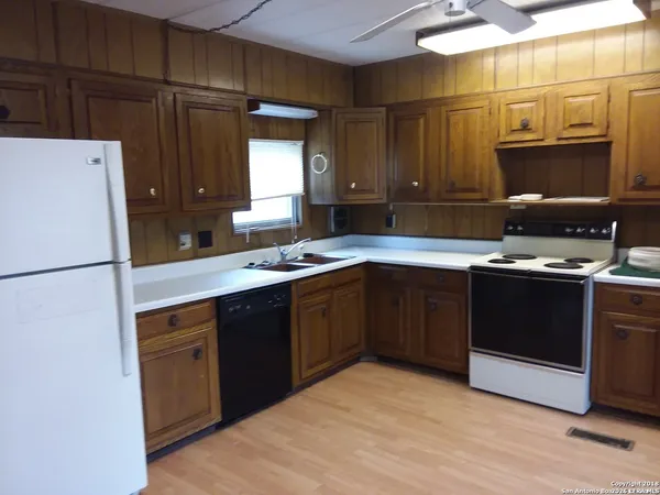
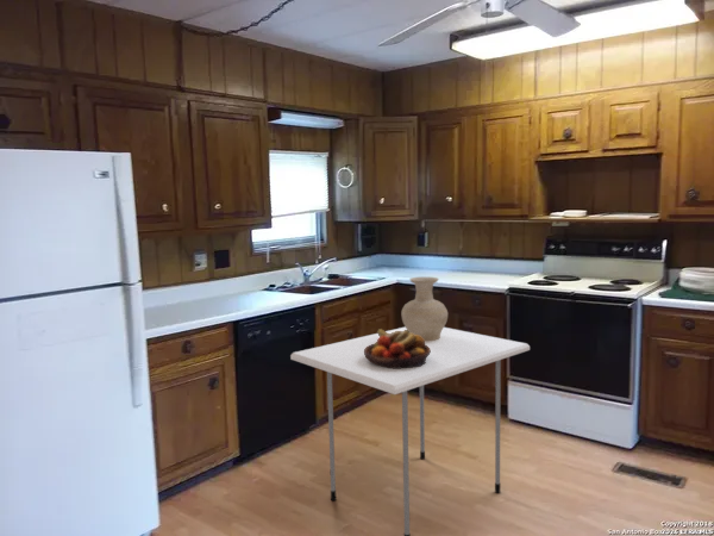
+ vase [400,276,449,341]
+ fruit bowl [364,328,431,369]
+ dining table [289,326,531,536]
